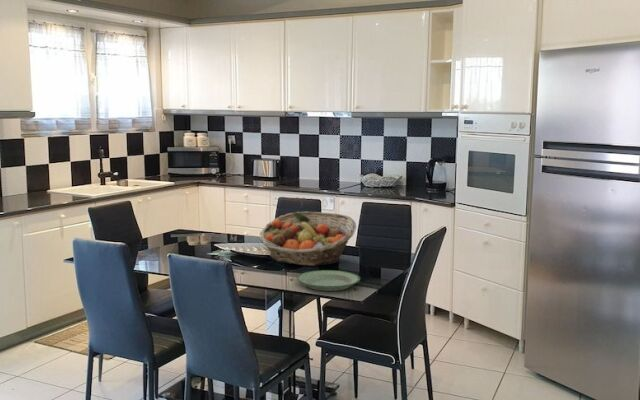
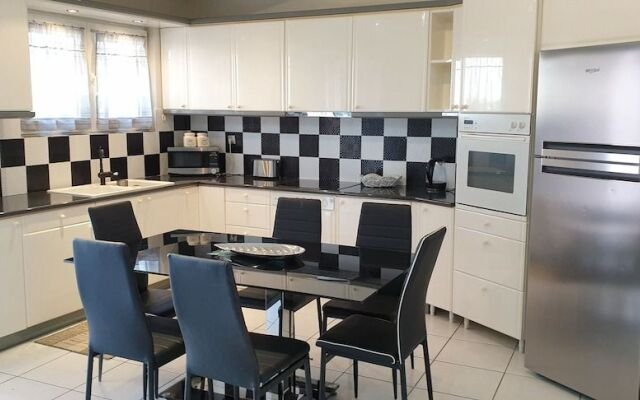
- fruit basket [258,211,357,267]
- plate [296,269,361,292]
